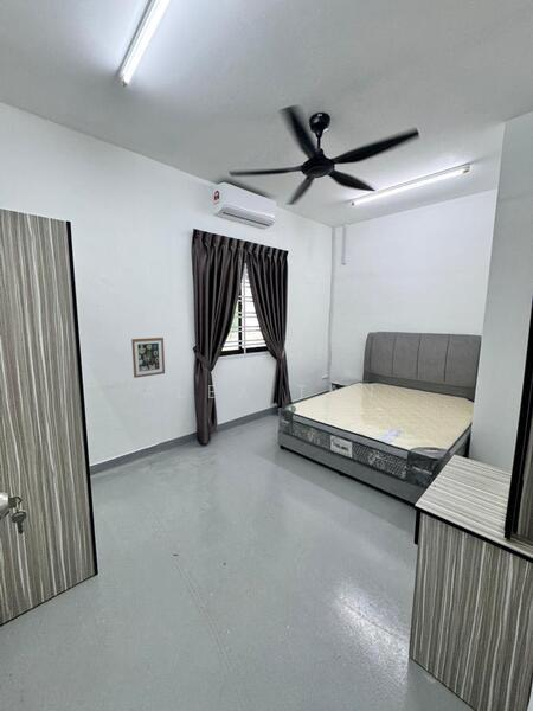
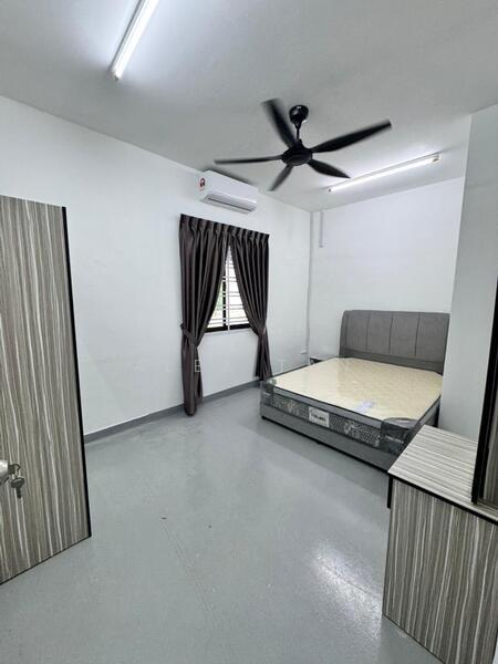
- wall art [130,337,166,379]
